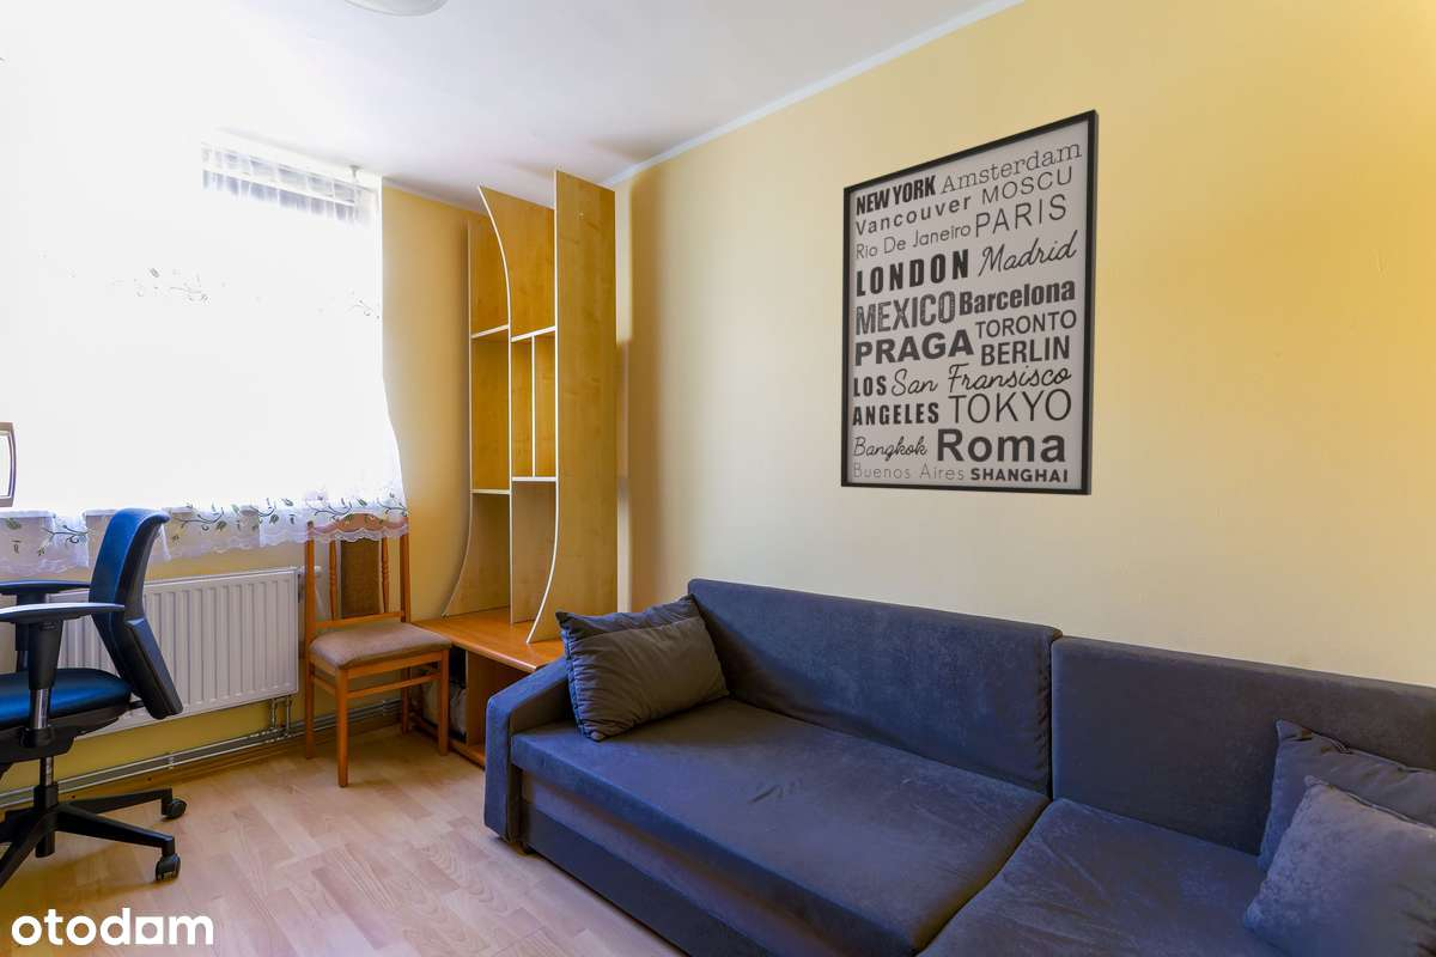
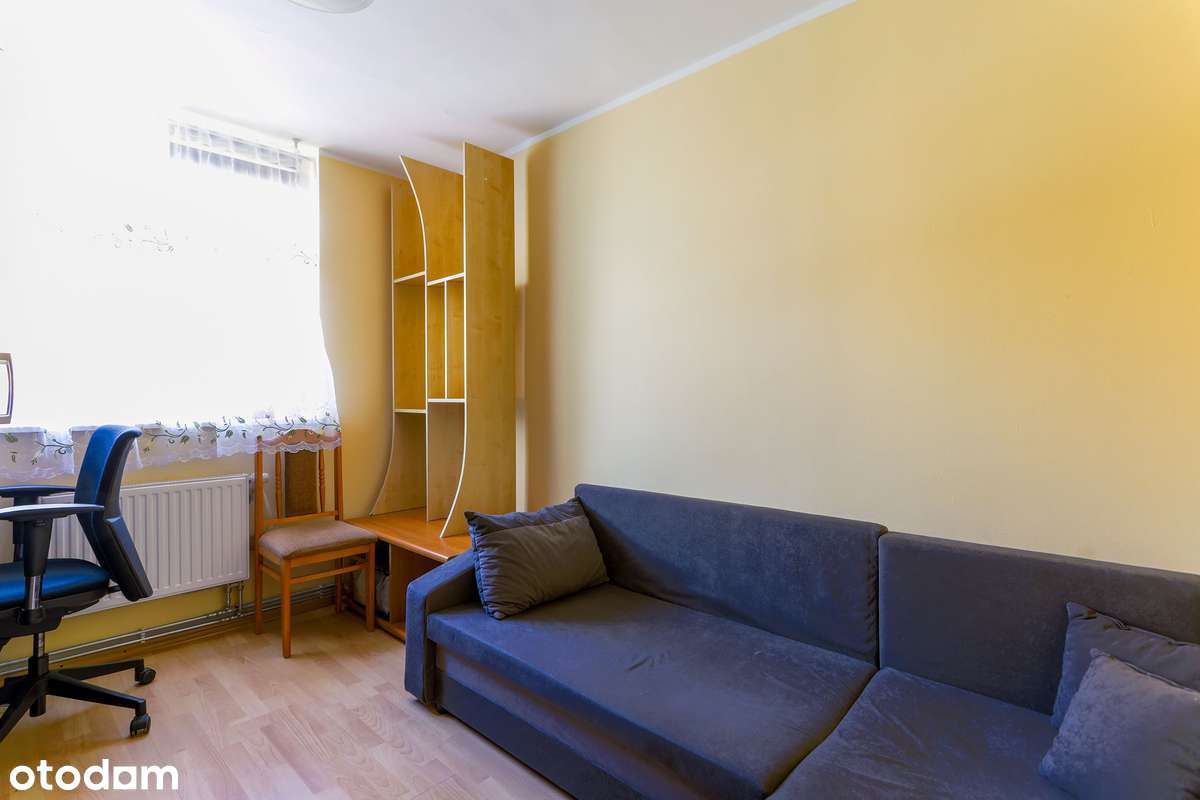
- wall art [840,108,1100,496]
